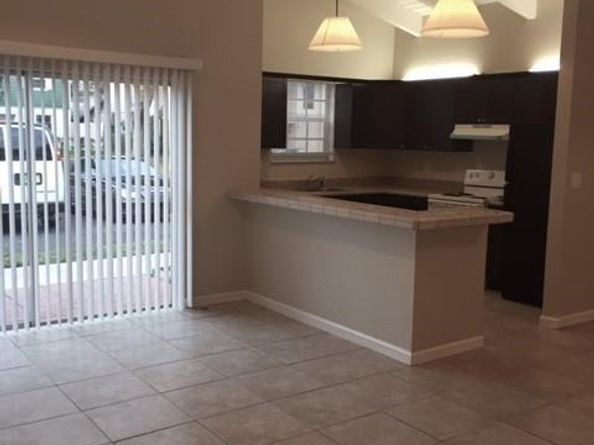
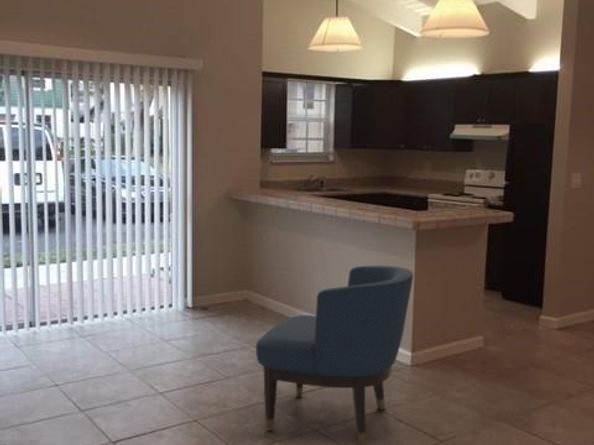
+ chair [255,265,414,445]
